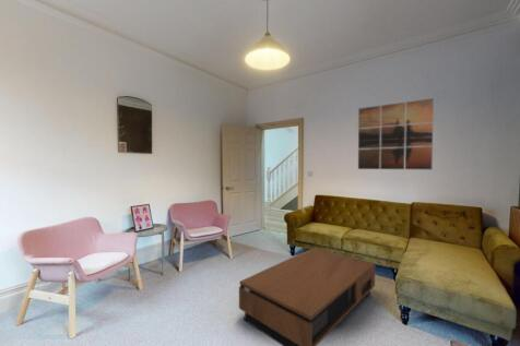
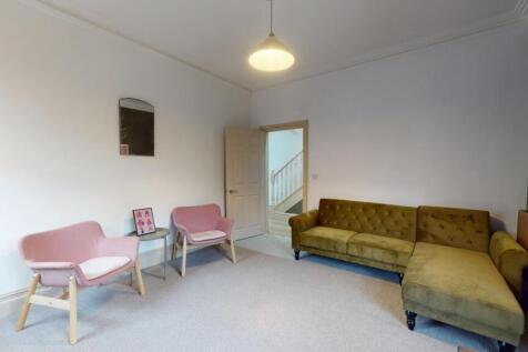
- coffee table [238,247,376,346]
- wall art [357,97,435,170]
